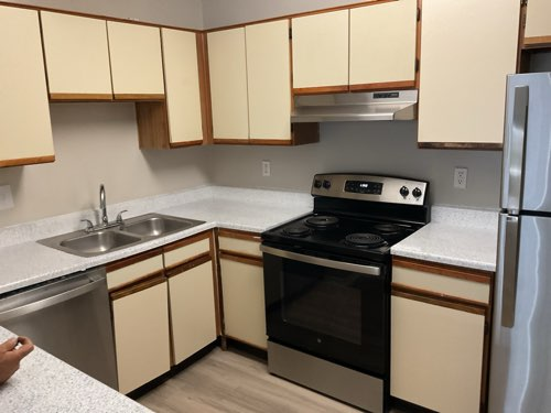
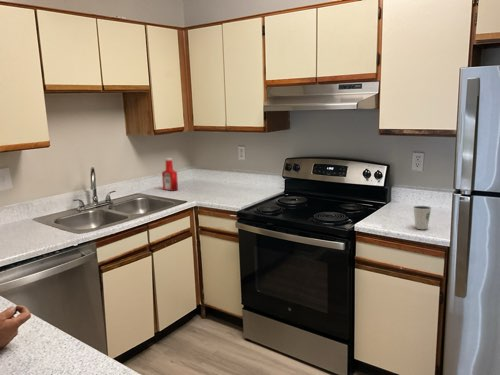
+ dixie cup [412,205,432,230]
+ soap bottle [161,157,179,192]
